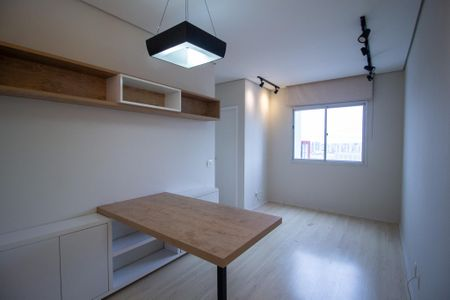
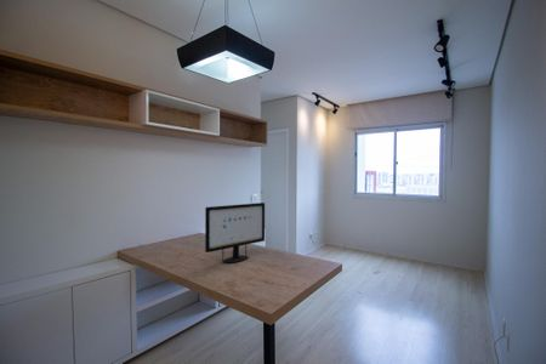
+ computer monitor [204,201,266,265]
